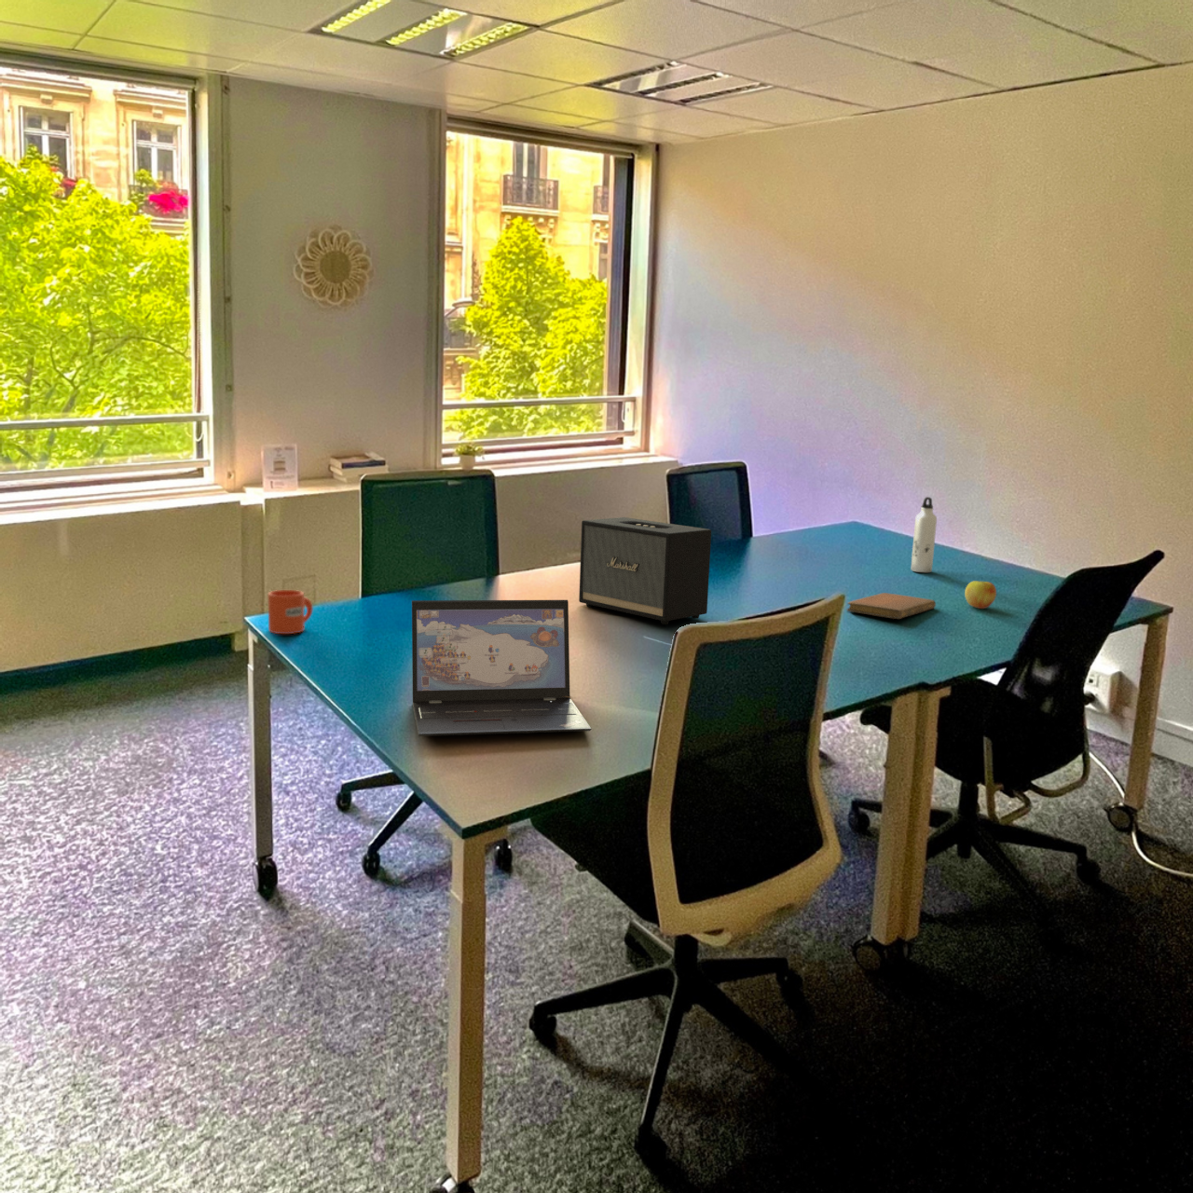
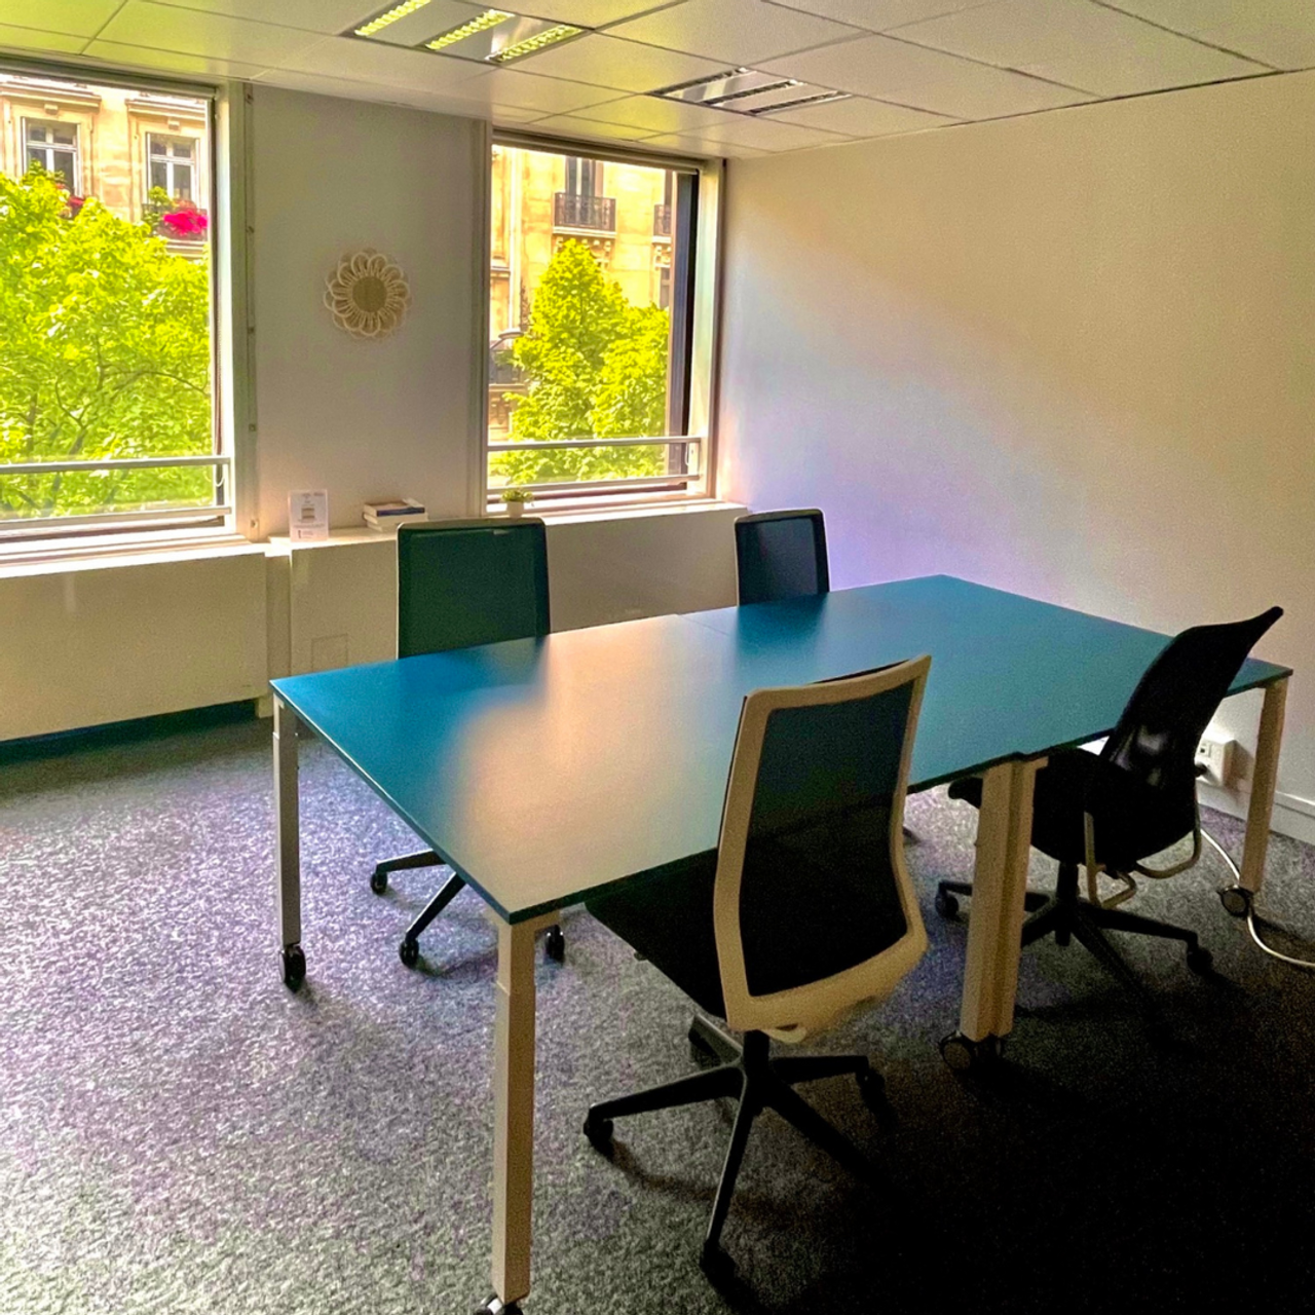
- speaker [578,517,712,625]
- notebook [847,592,936,619]
- water bottle [910,496,937,574]
- mug [268,589,315,635]
- apple [964,580,997,610]
- laptop [411,600,592,737]
